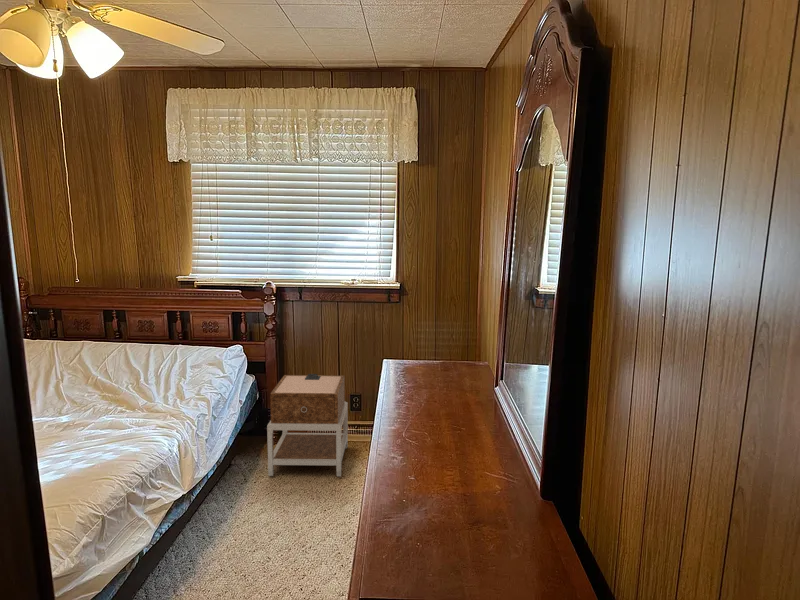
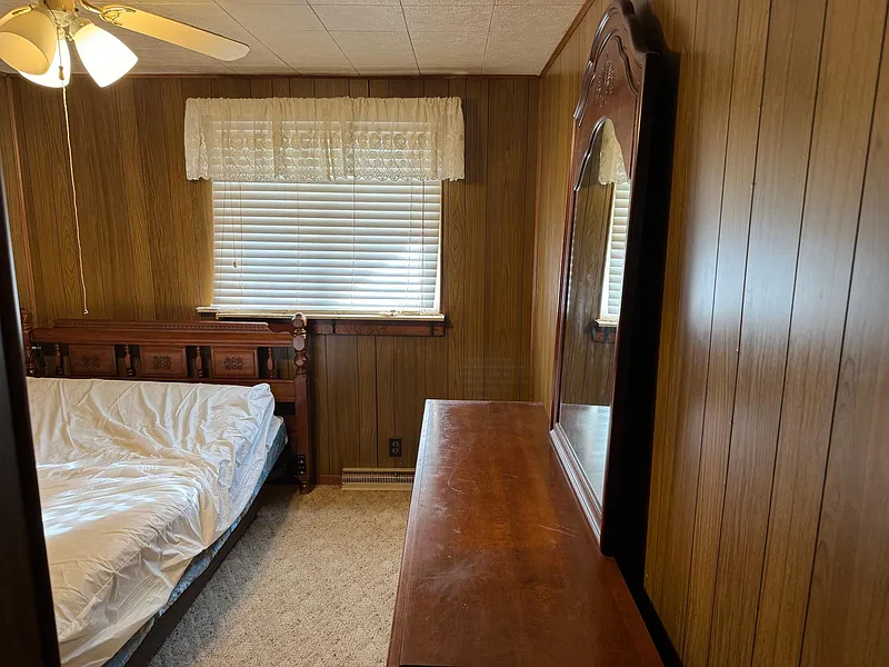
- nightstand [266,373,349,478]
